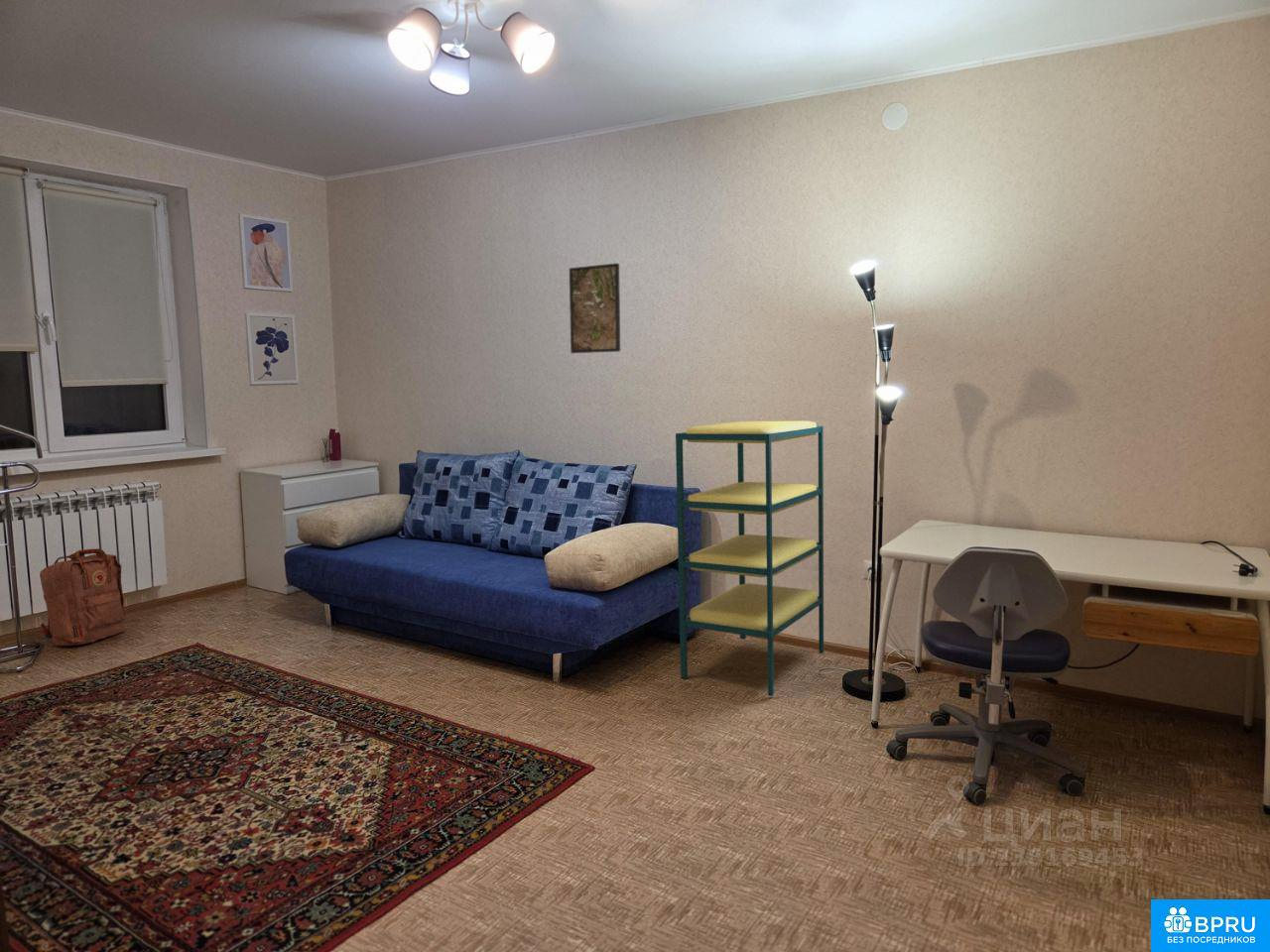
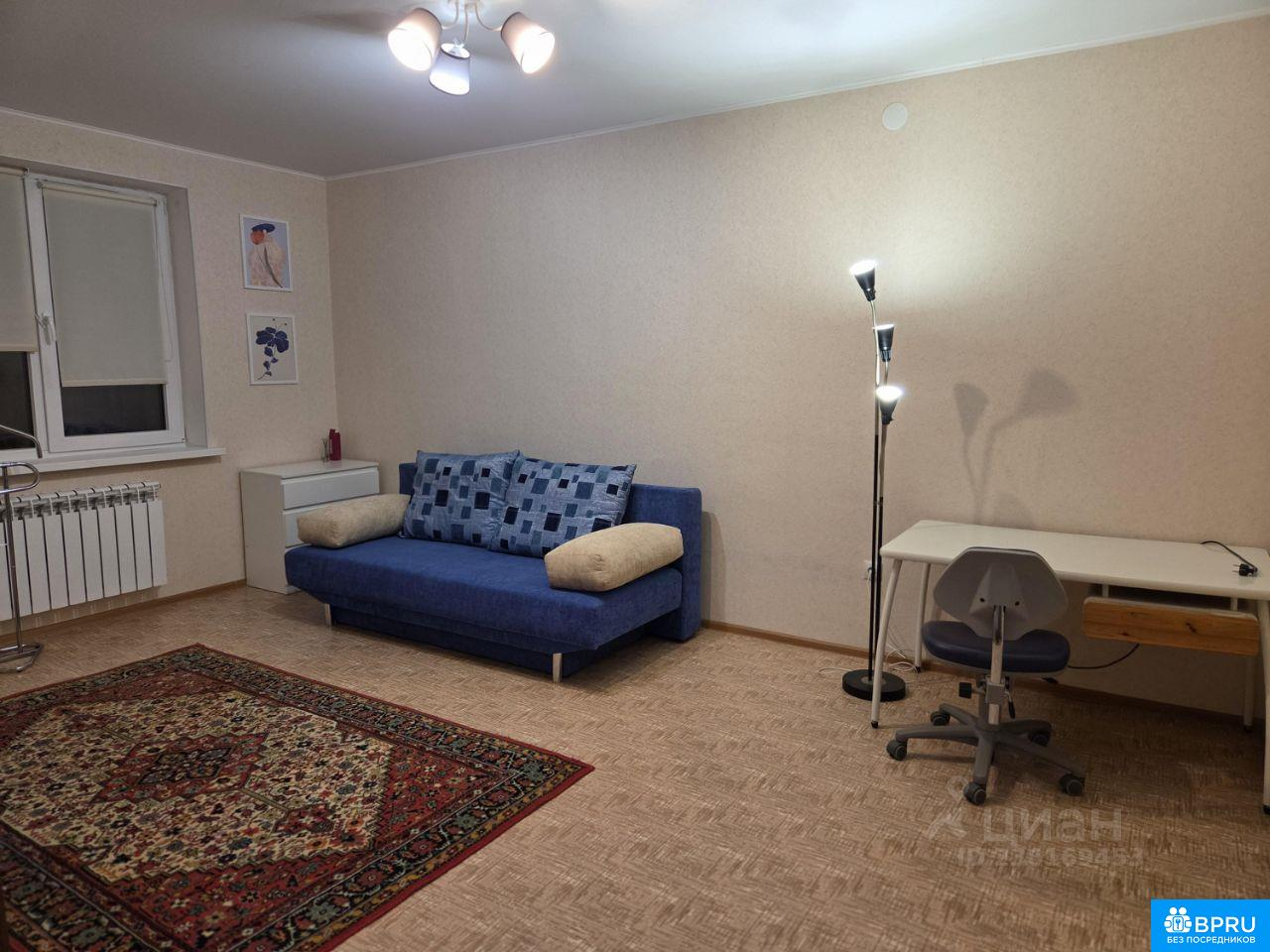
- shelving unit [675,420,825,697]
- backpack [39,547,126,647]
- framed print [569,262,621,354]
